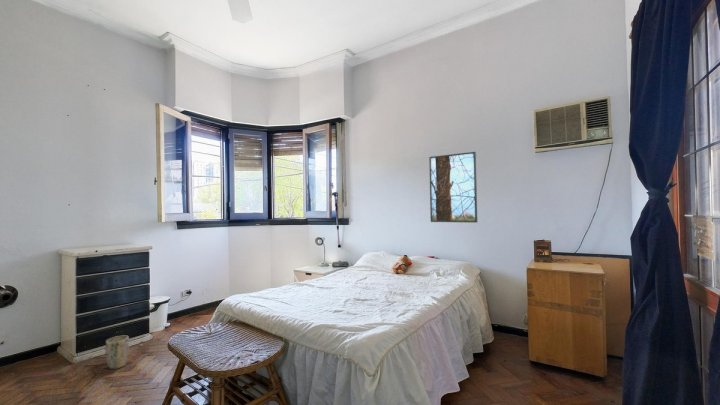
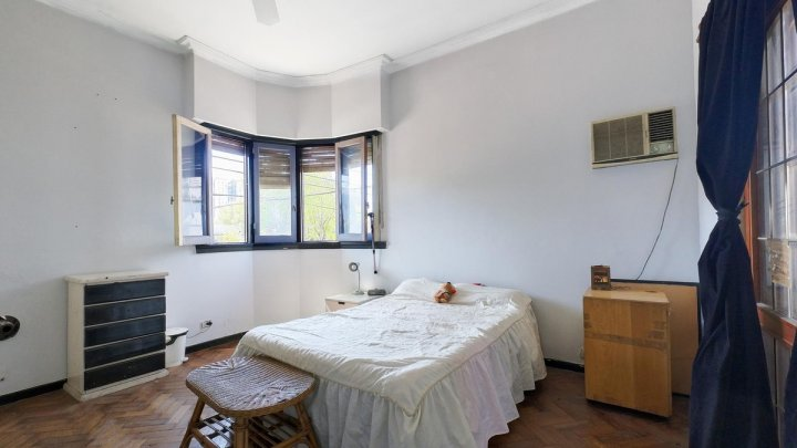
- plant pot [104,335,130,370]
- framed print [428,151,478,224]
